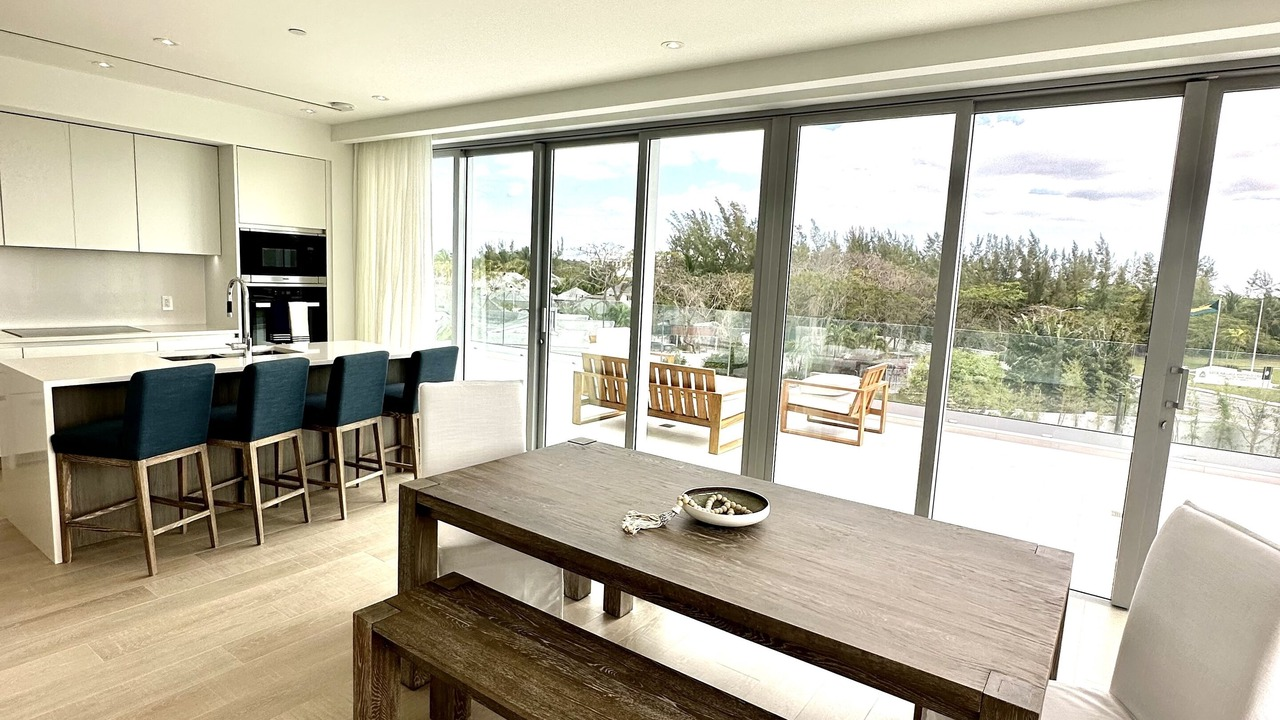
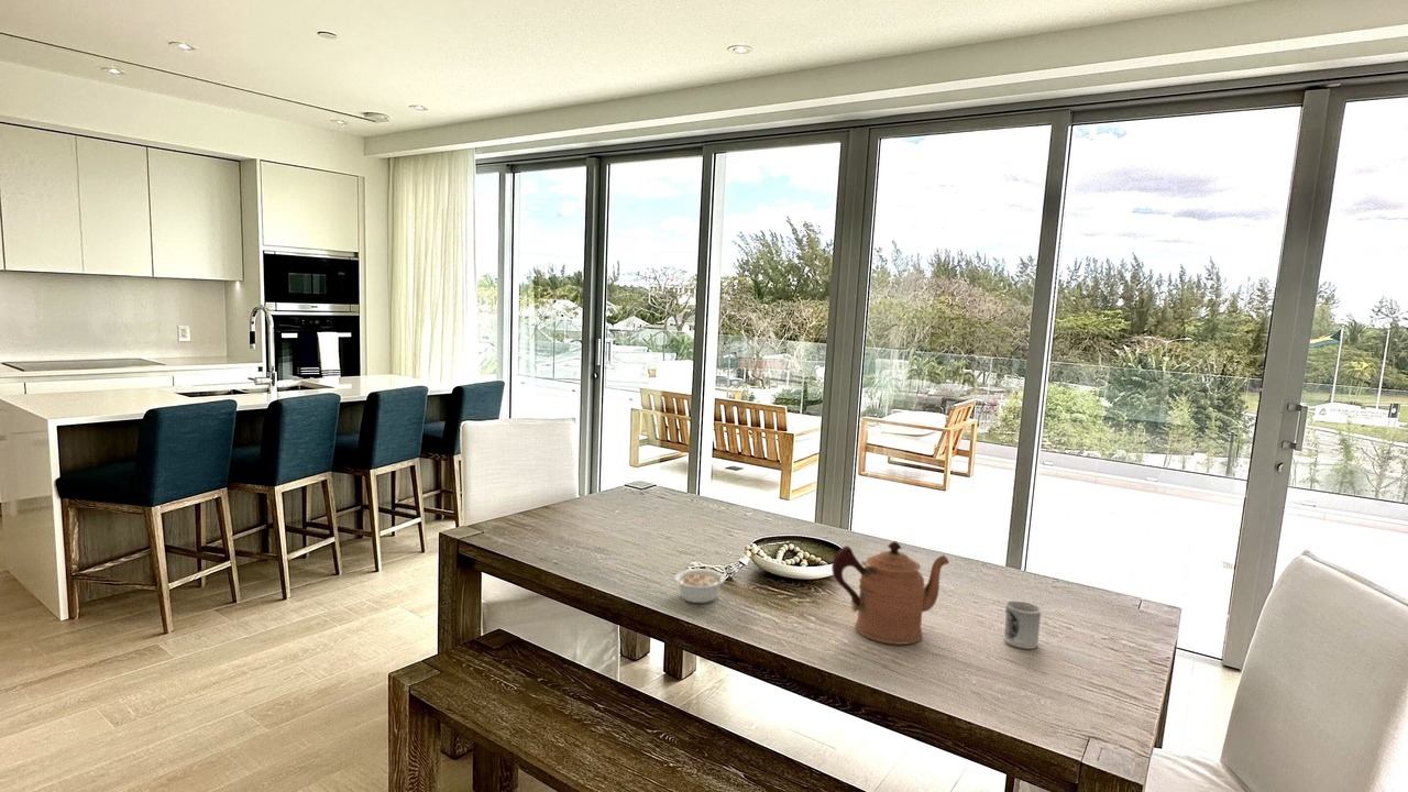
+ legume [673,568,735,604]
+ cup [1003,600,1042,650]
+ coffeepot [831,540,950,646]
